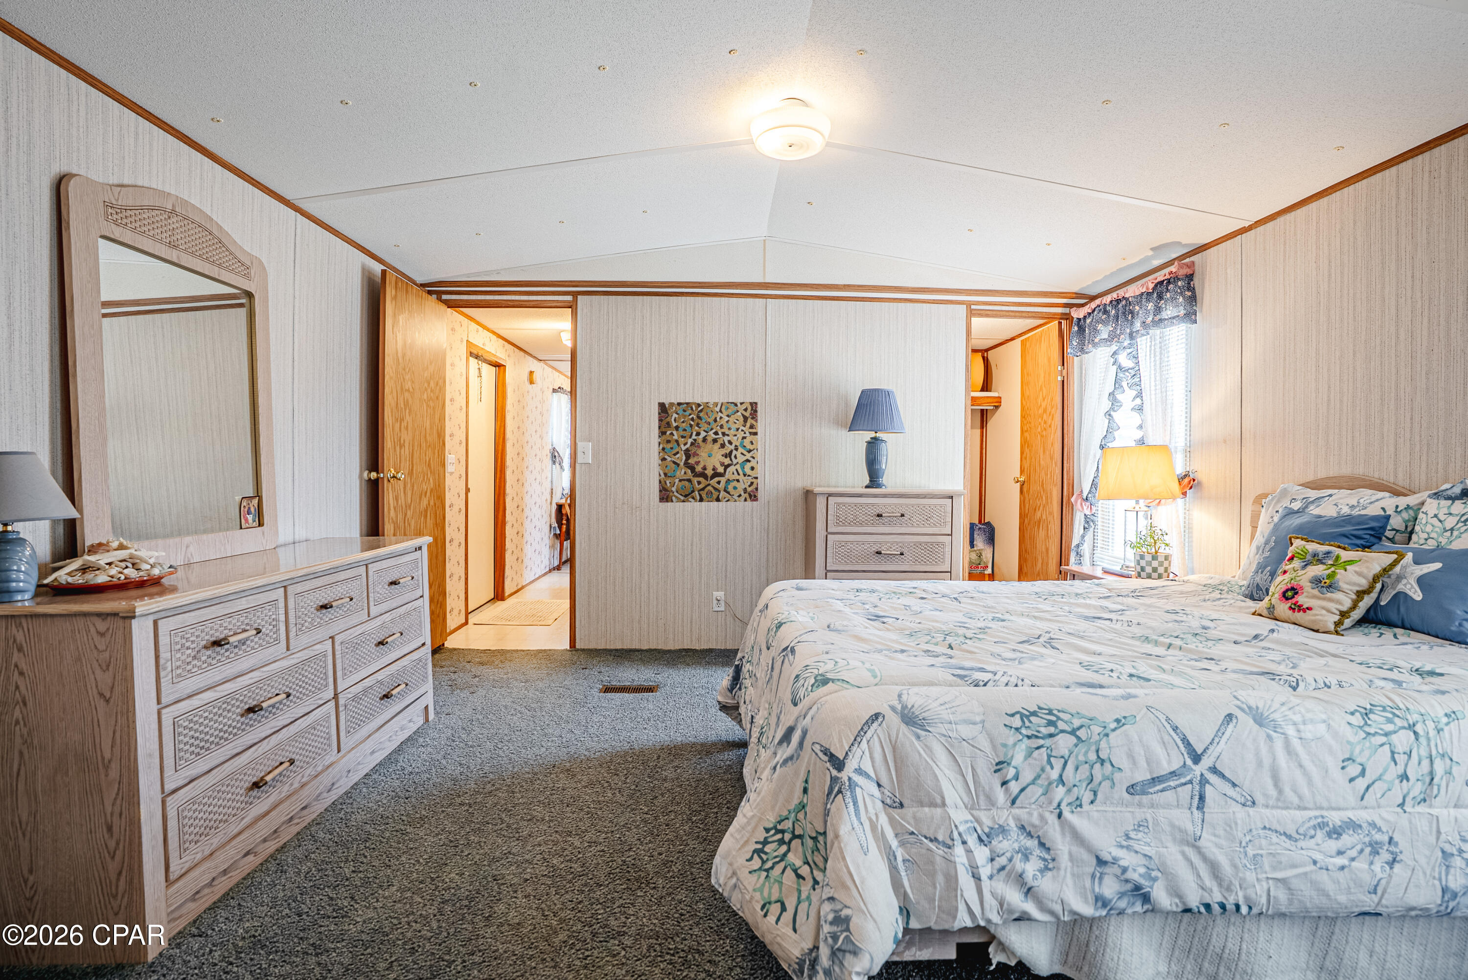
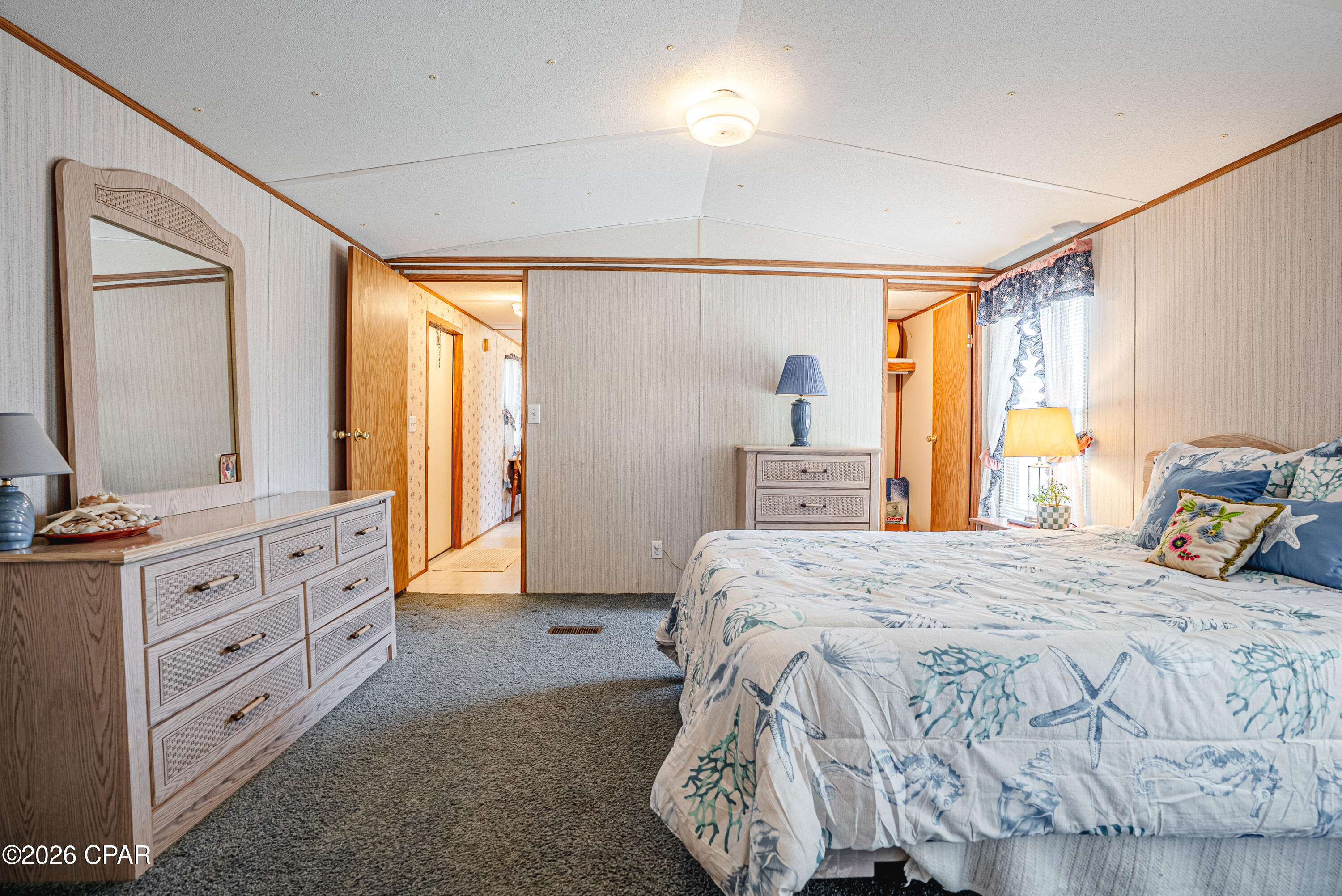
- wall art [657,401,759,503]
